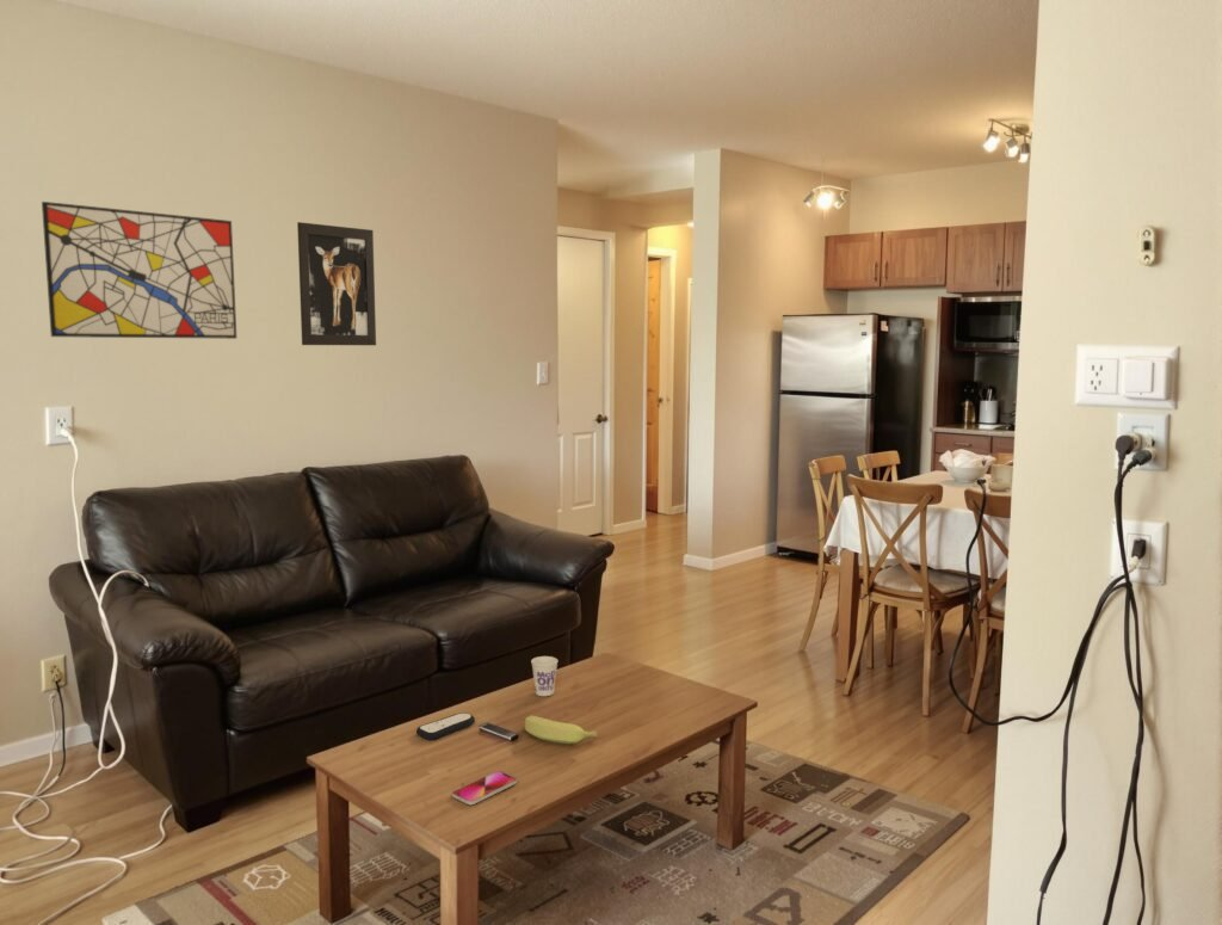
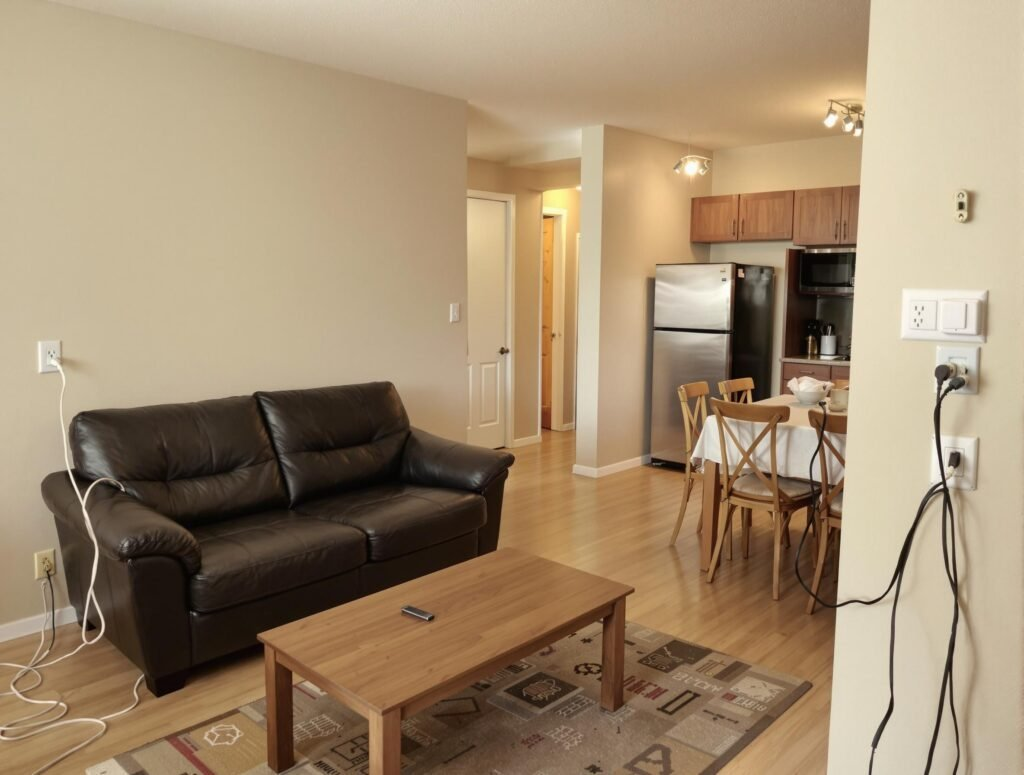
- wall art [41,201,237,340]
- cup [530,655,558,697]
- wall art [296,221,377,346]
- smartphone [451,770,518,806]
- banana [524,715,598,745]
- remote control [415,711,476,741]
